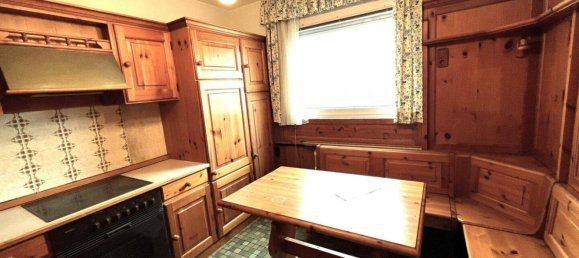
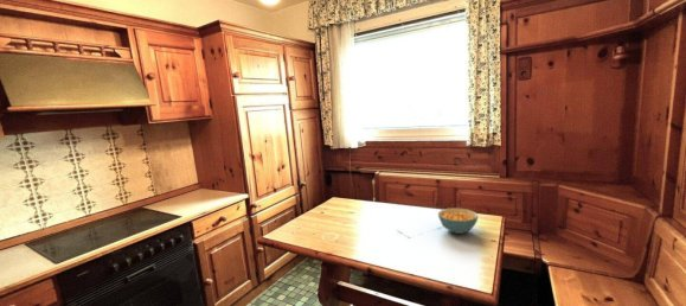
+ cereal bowl [437,208,479,235]
